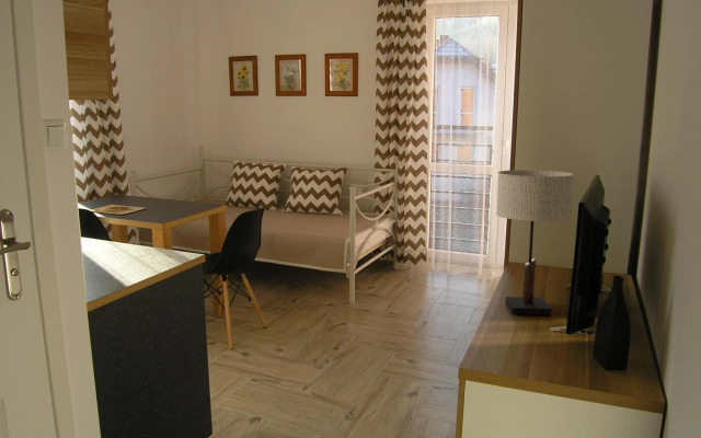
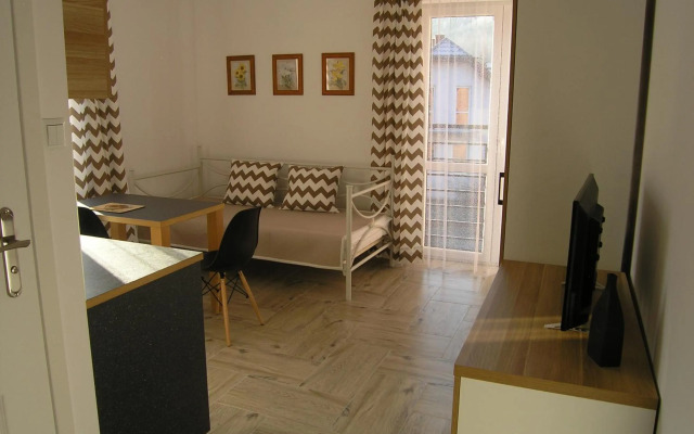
- table lamp [495,169,574,316]
